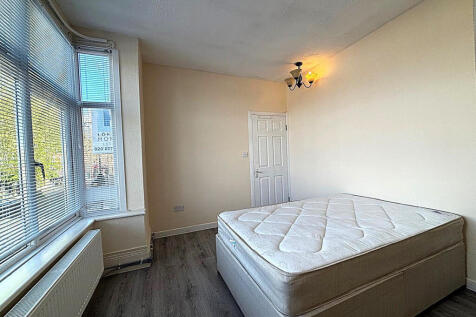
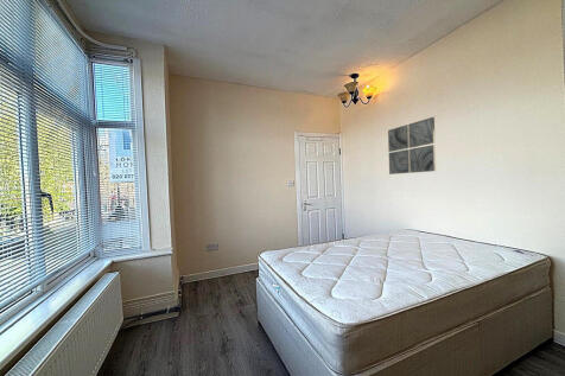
+ wall art [387,116,437,176]
